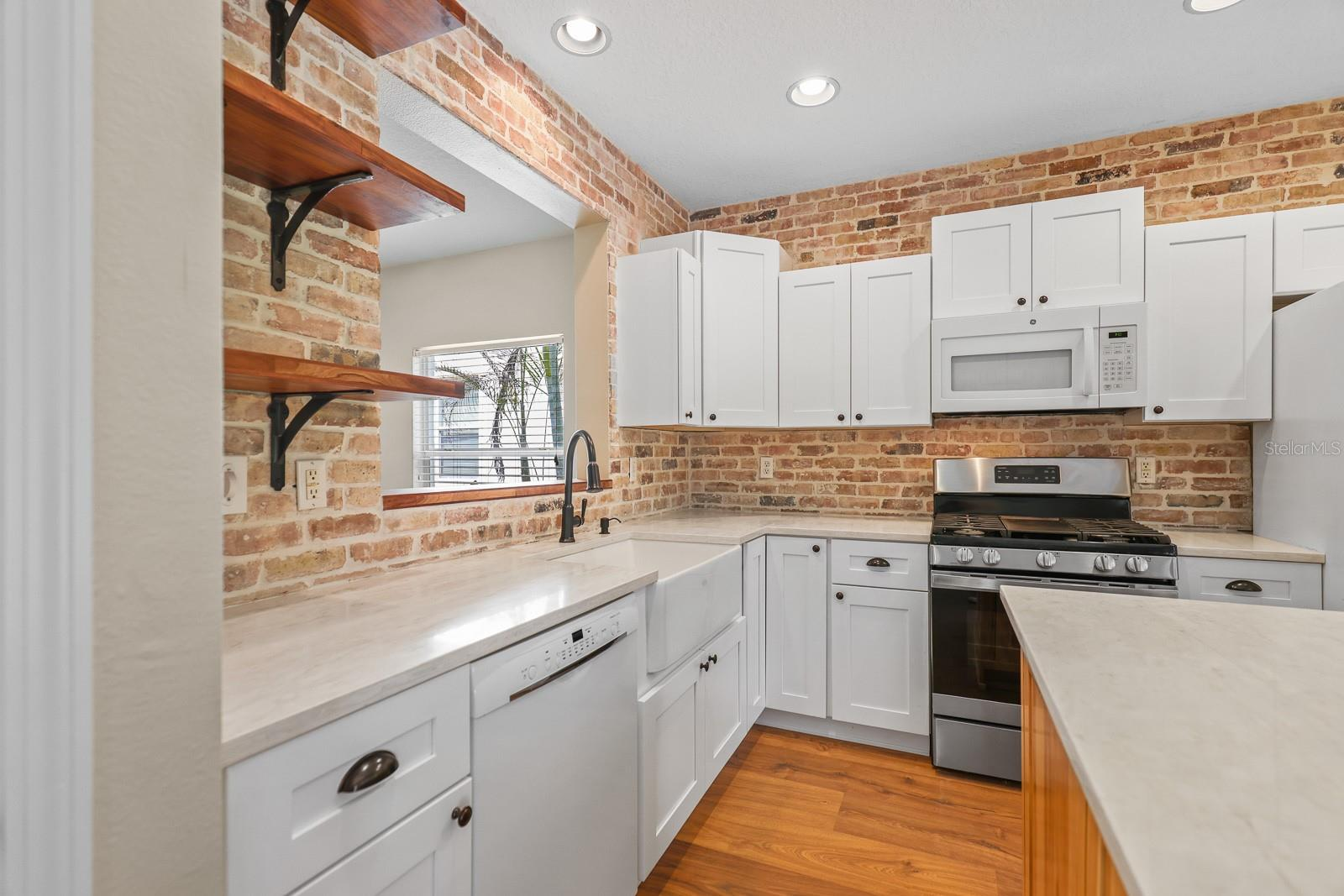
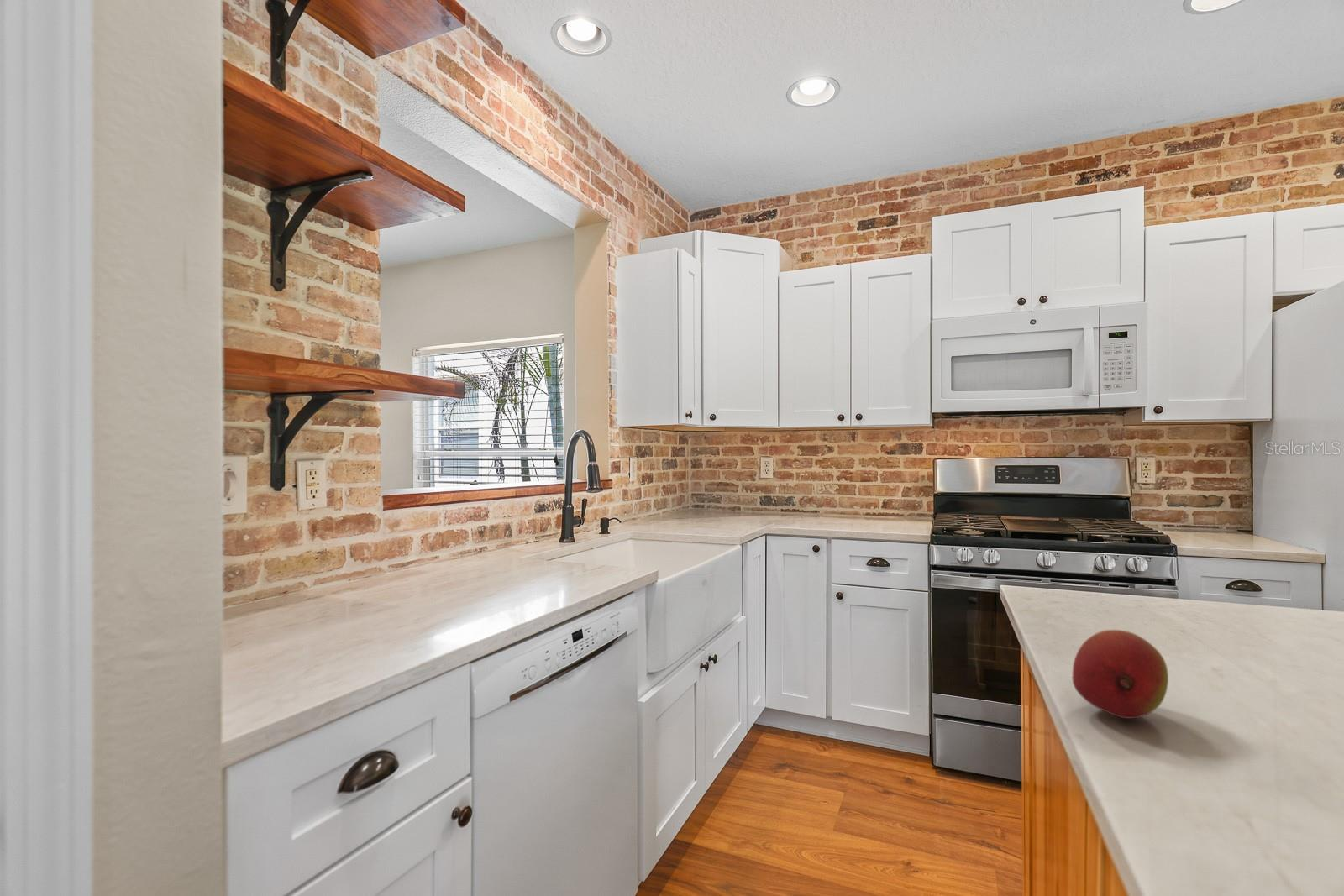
+ fruit [1072,629,1169,720]
